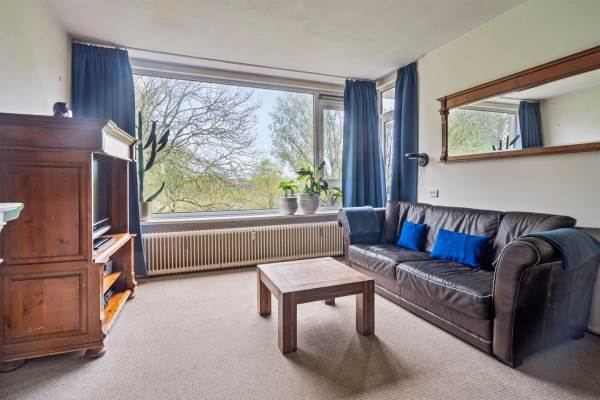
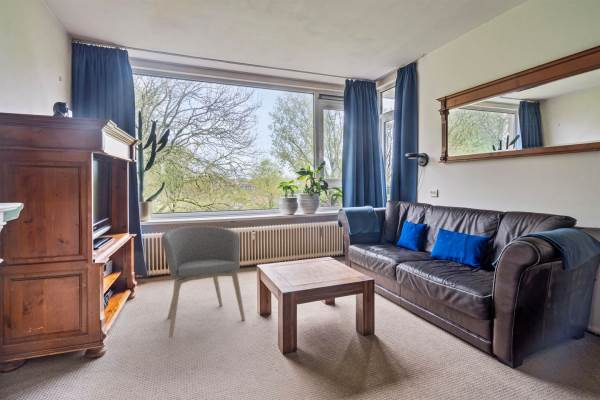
+ armchair [161,225,246,339]
